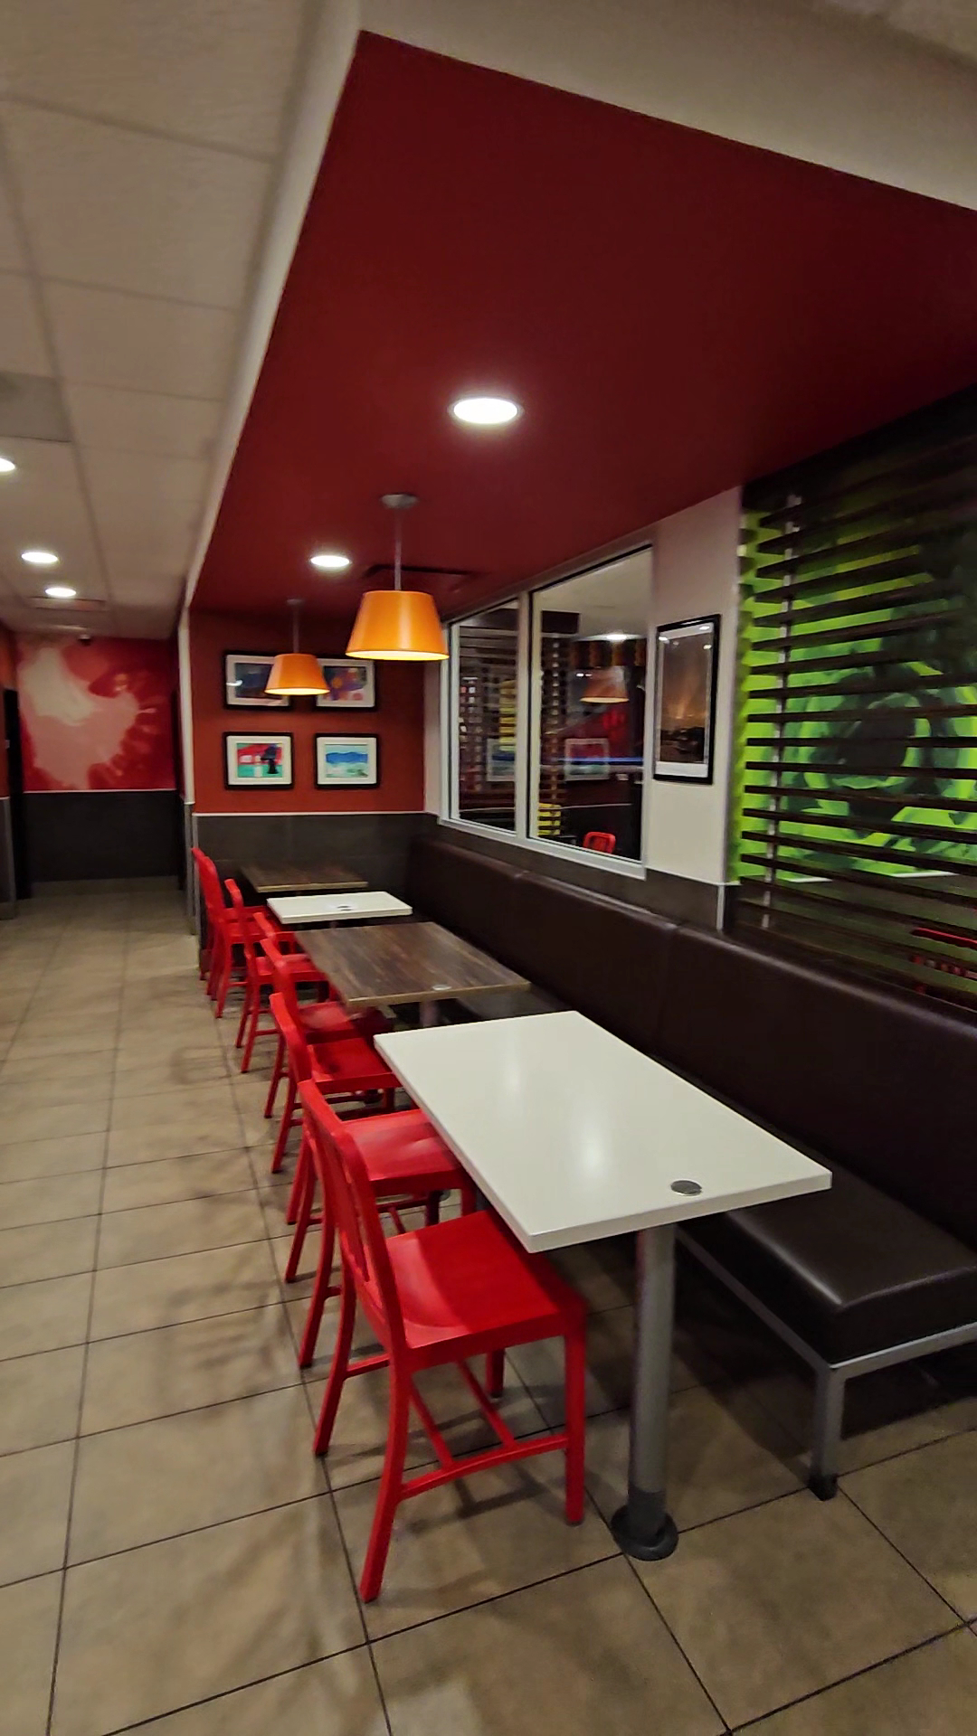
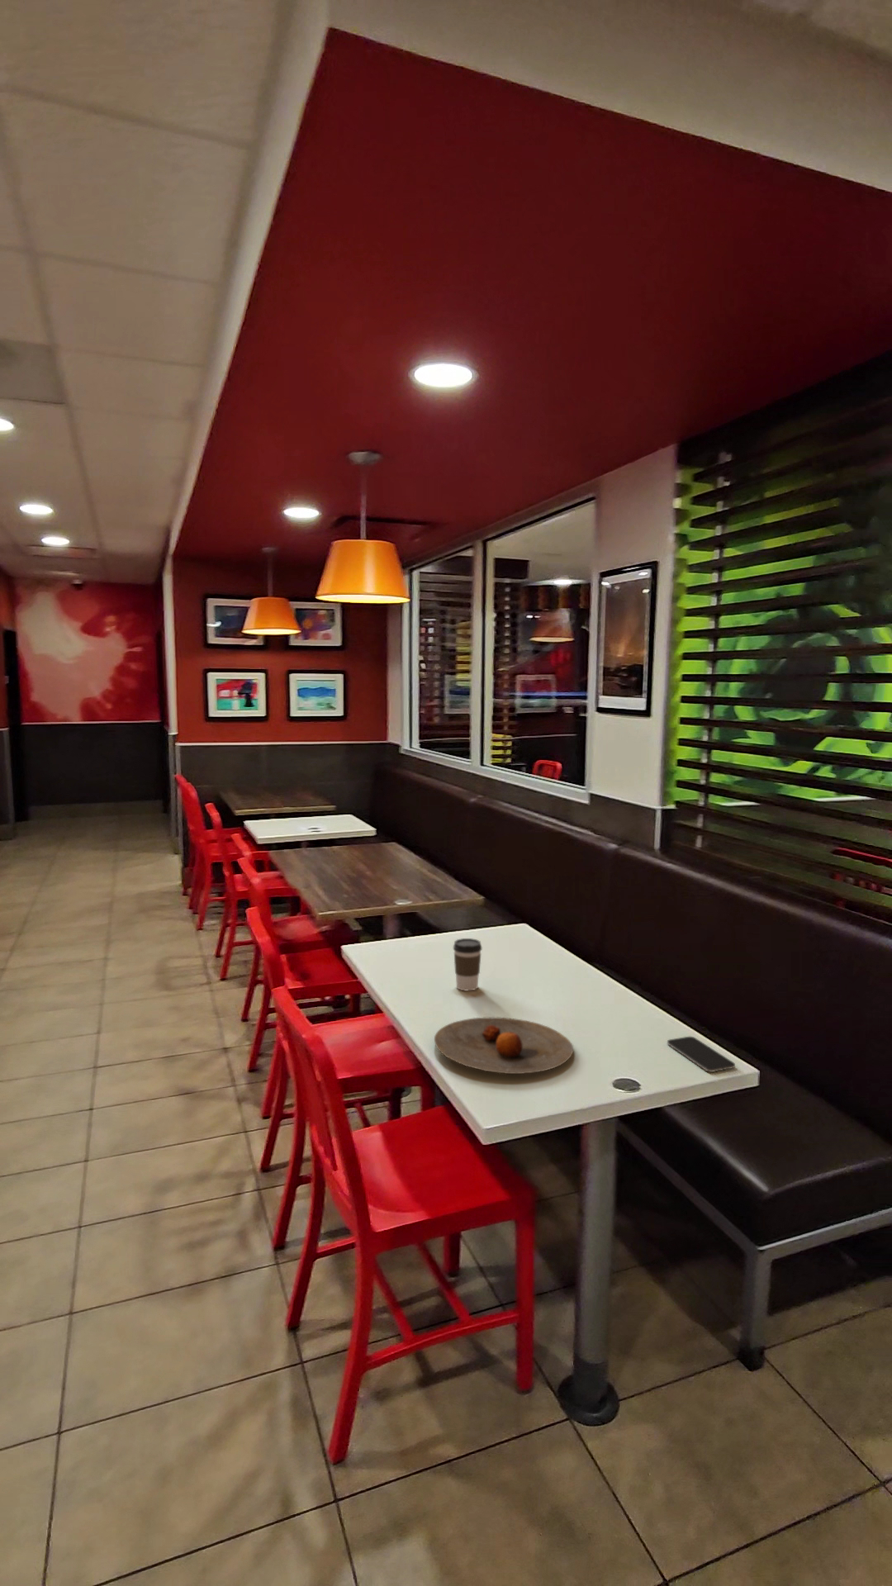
+ smartphone [667,1036,736,1073]
+ coffee cup [453,938,482,991]
+ plate [433,1016,574,1075]
